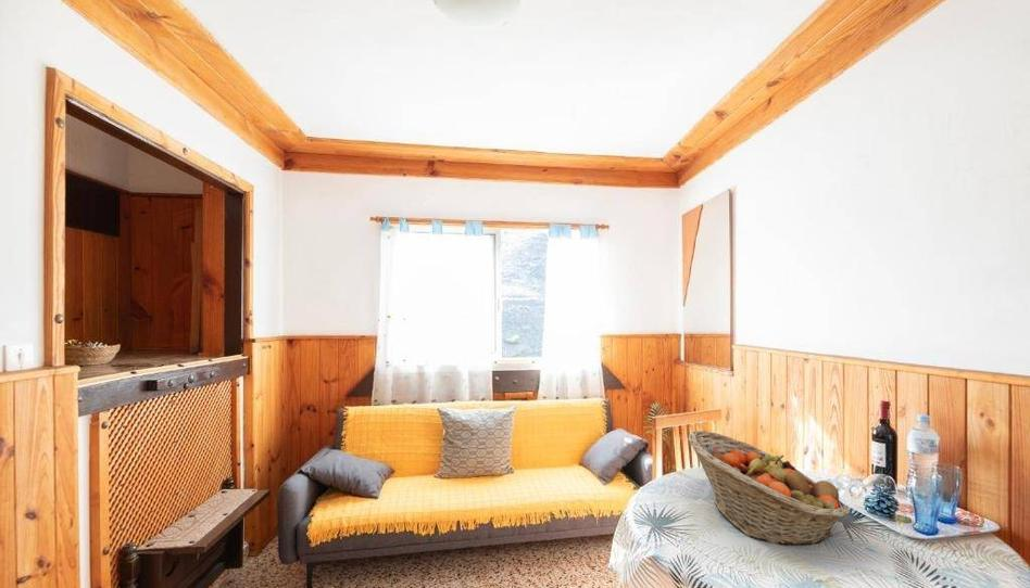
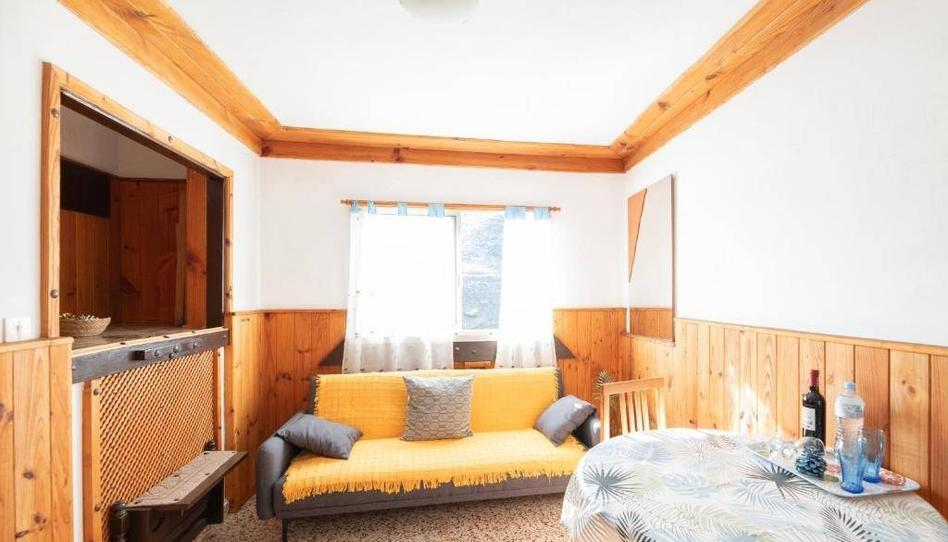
- fruit basket [688,430,852,547]
